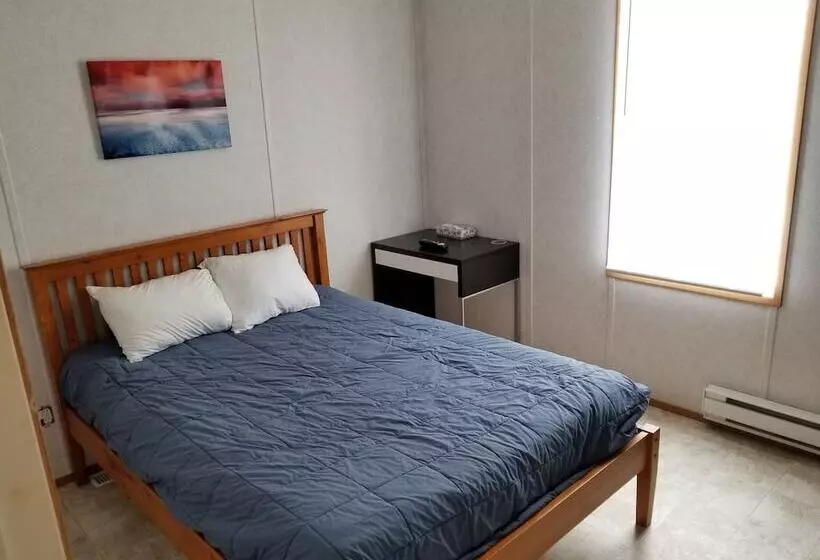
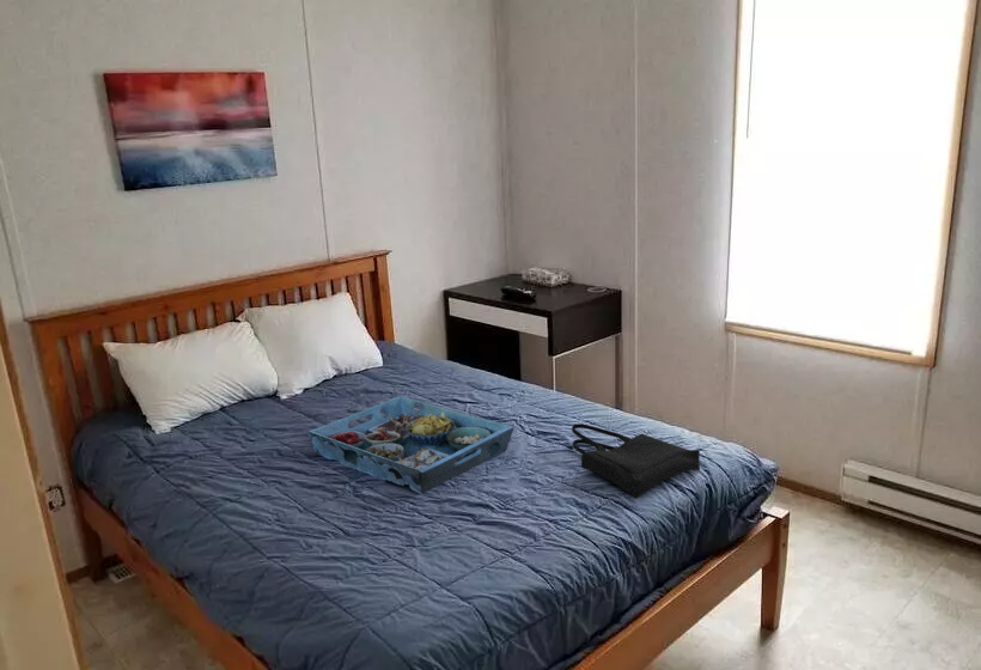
+ serving tray [306,395,516,495]
+ tote bag [571,422,701,499]
